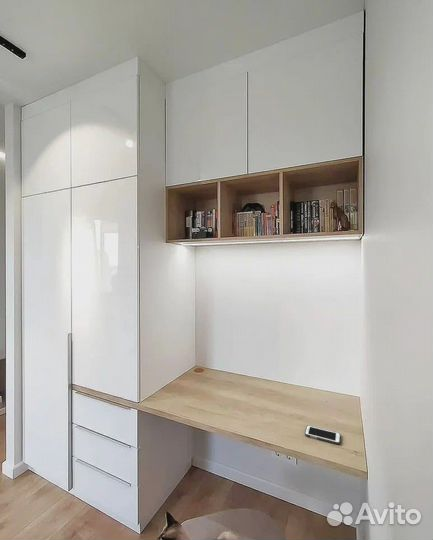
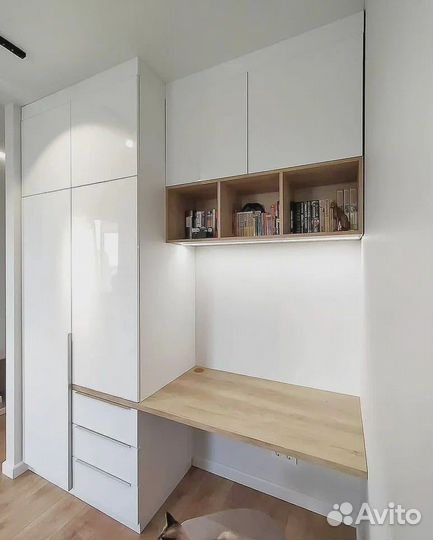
- cell phone [304,424,341,445]
